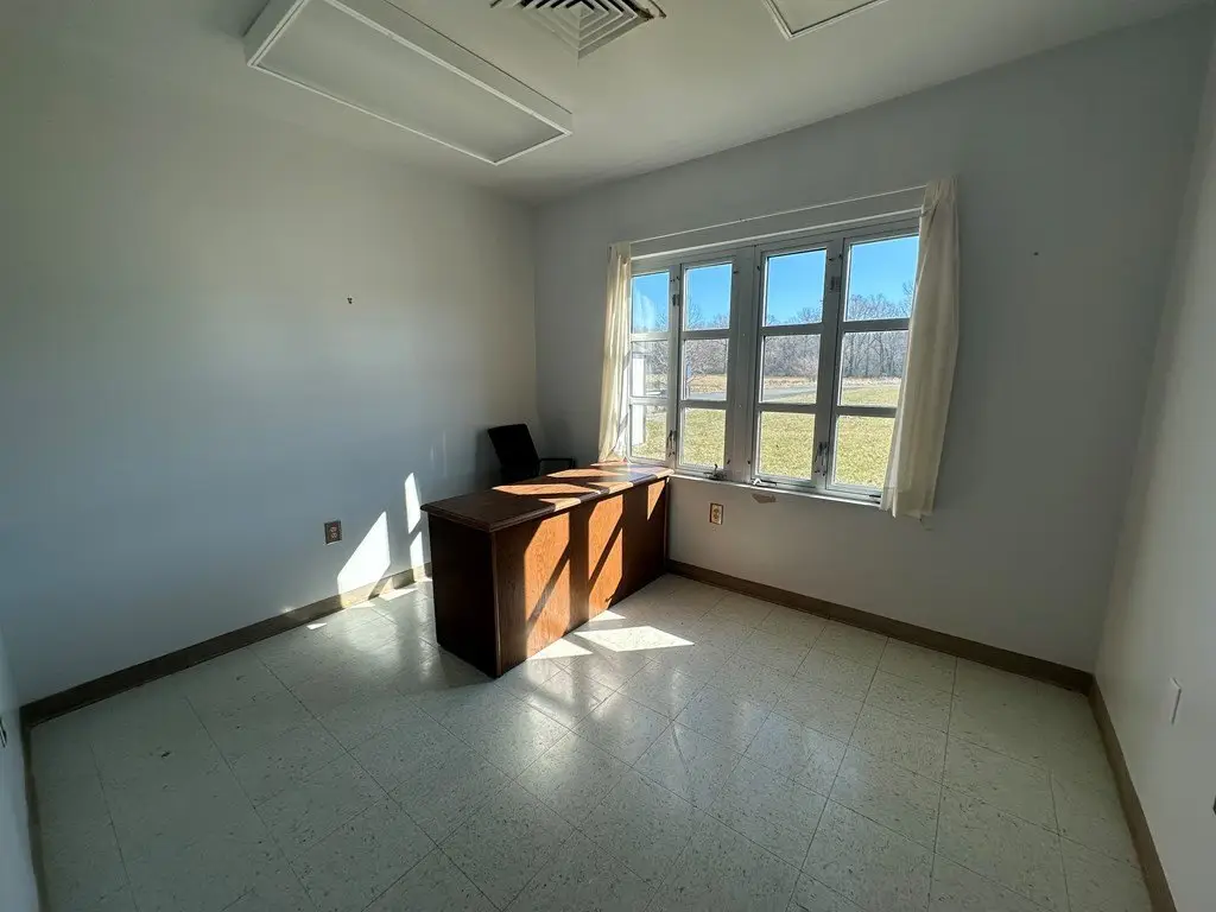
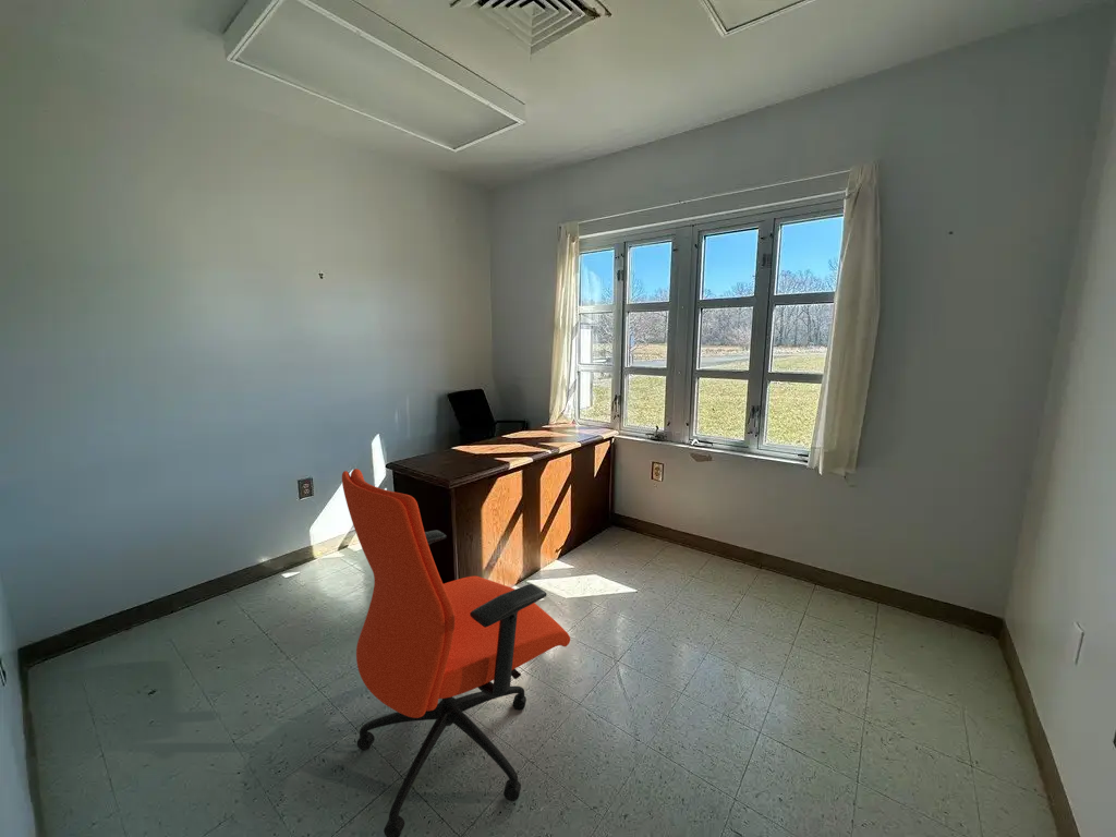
+ office chair [341,468,571,837]
